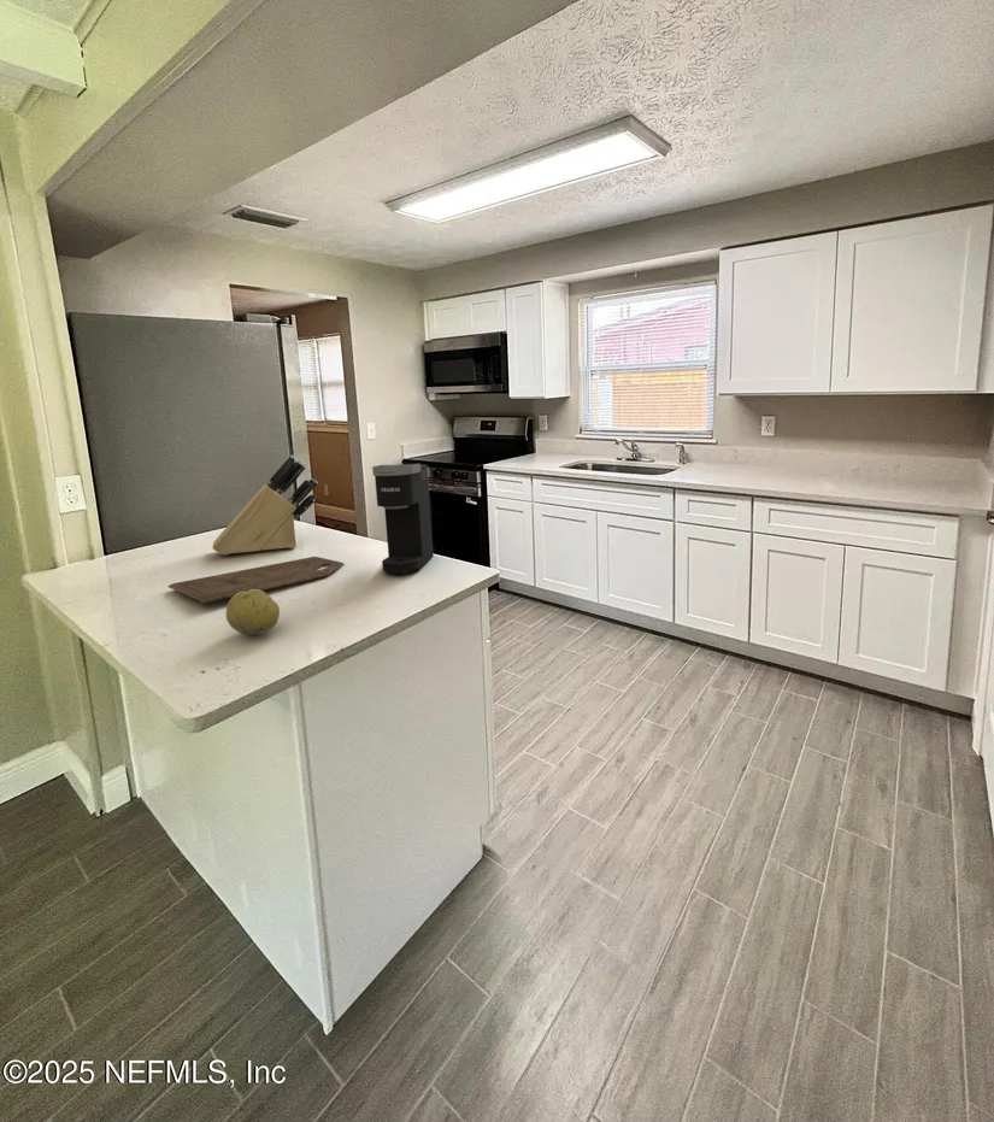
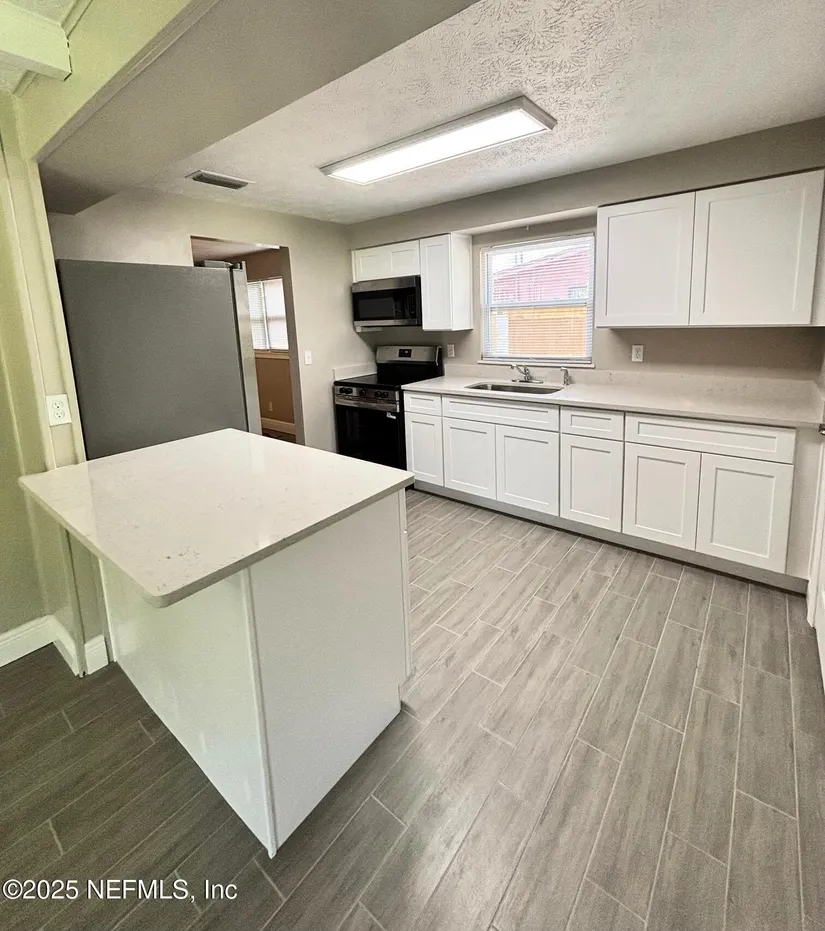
- knife block [211,454,319,556]
- cutting board [166,556,346,604]
- fruit [224,589,281,636]
- coffee maker [371,463,435,575]
